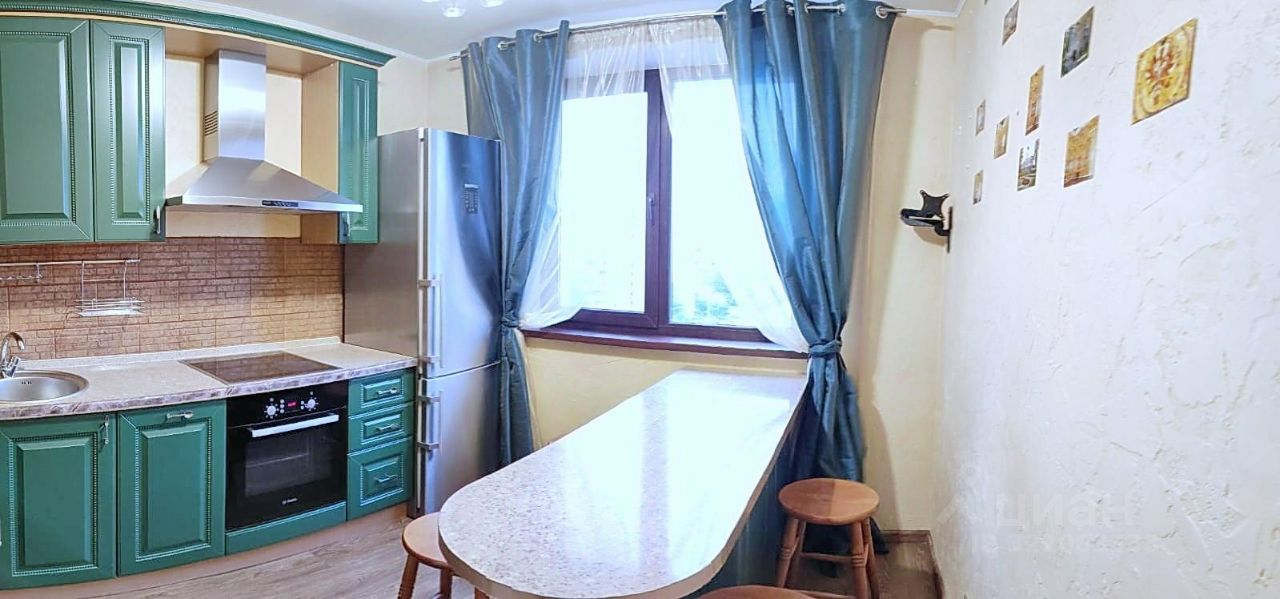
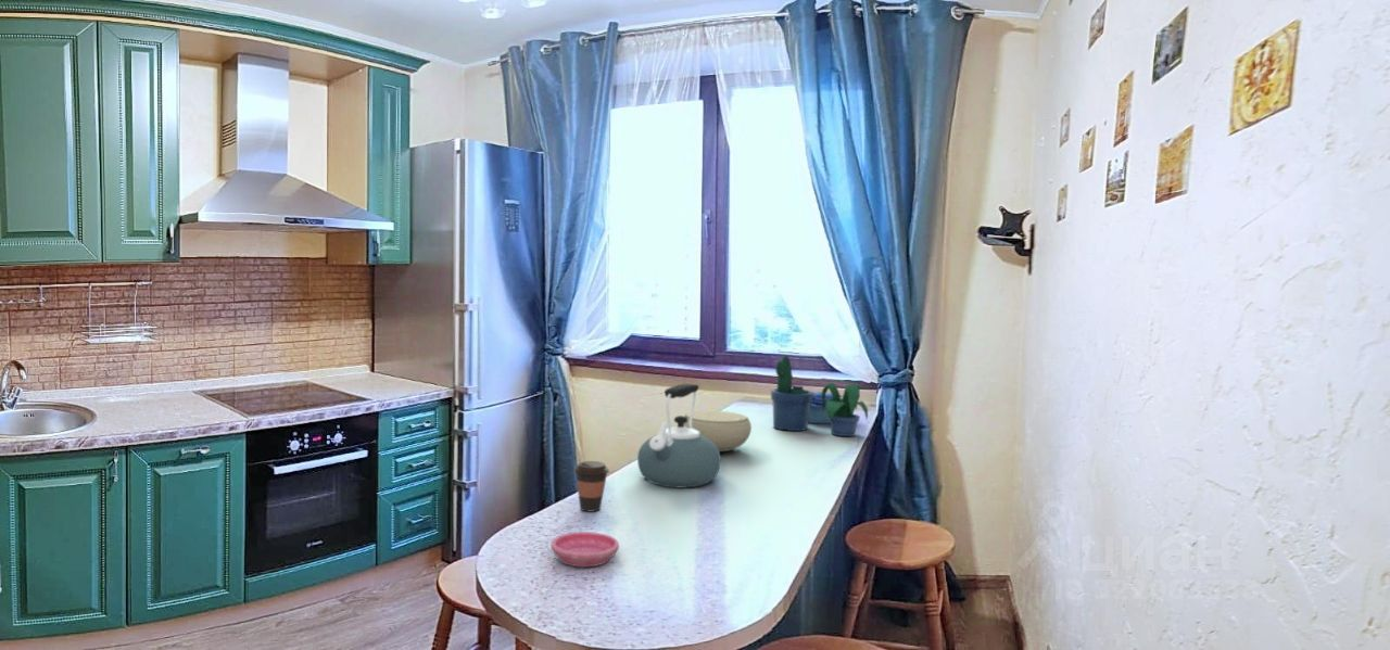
+ kettle [636,383,722,489]
+ bowl [683,410,753,453]
+ potted plant [770,355,869,437]
+ coffee cup [572,460,610,512]
+ saucer [551,531,620,568]
